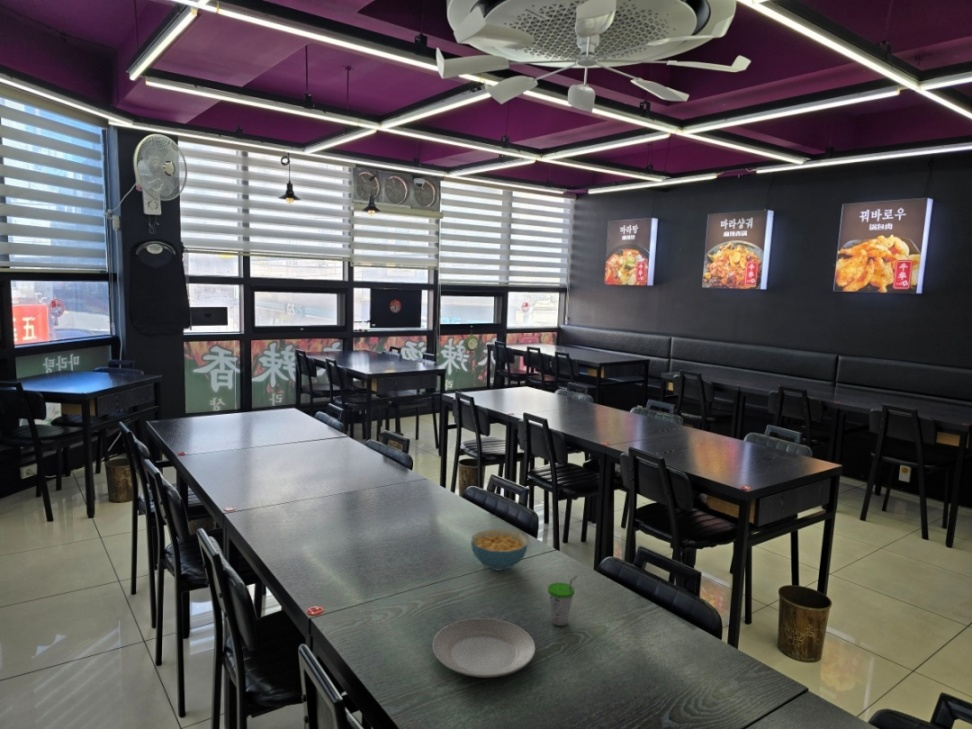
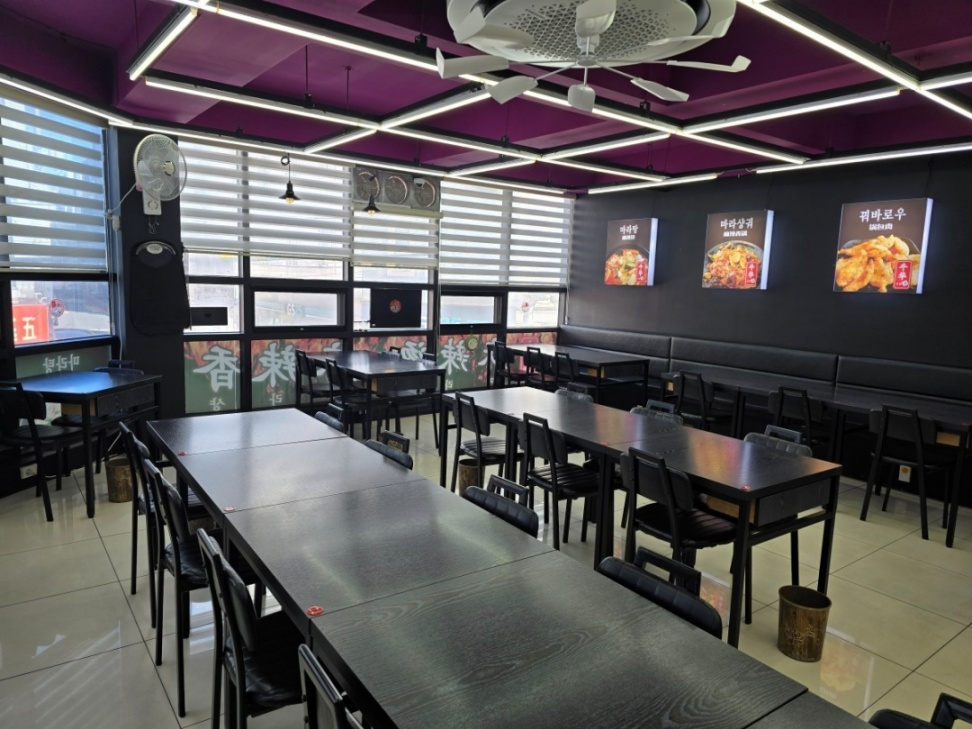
- cup [547,575,578,627]
- plate [431,617,537,679]
- cereal bowl [470,528,529,572]
